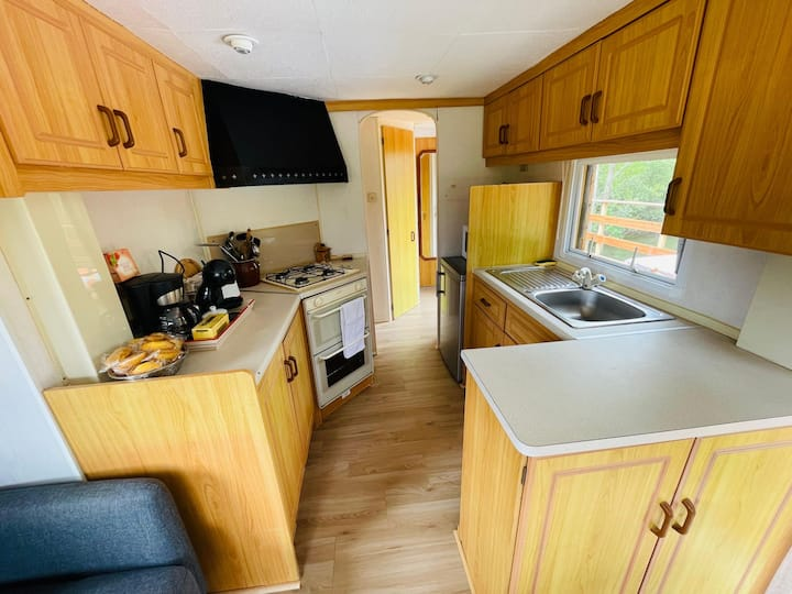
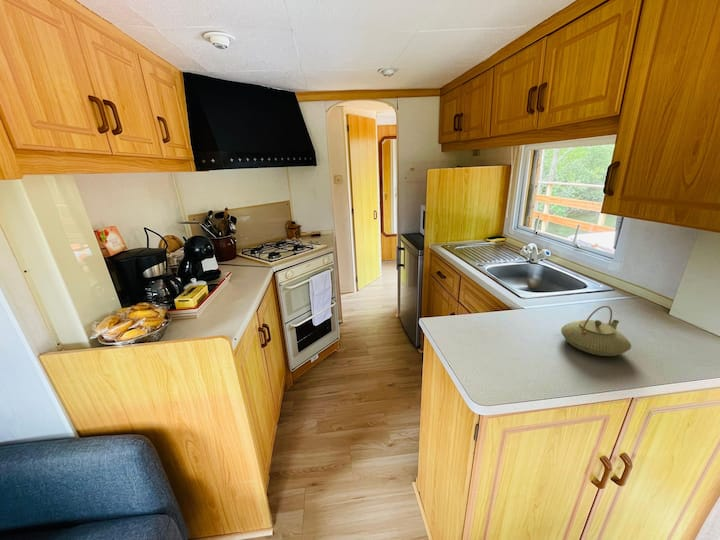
+ teapot [560,305,632,357]
